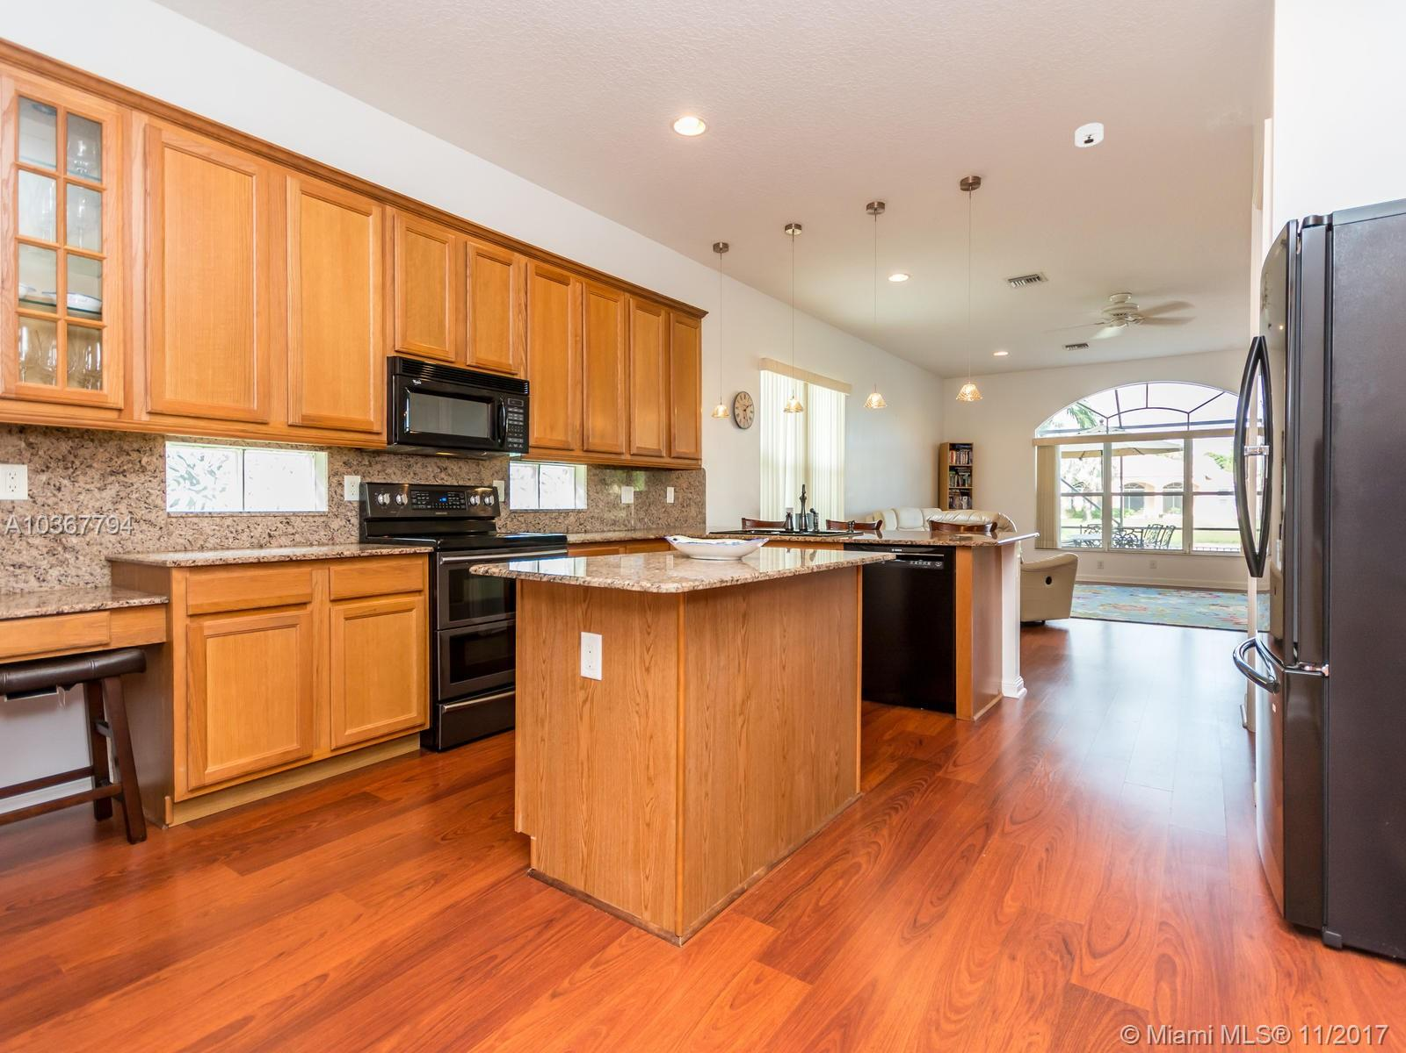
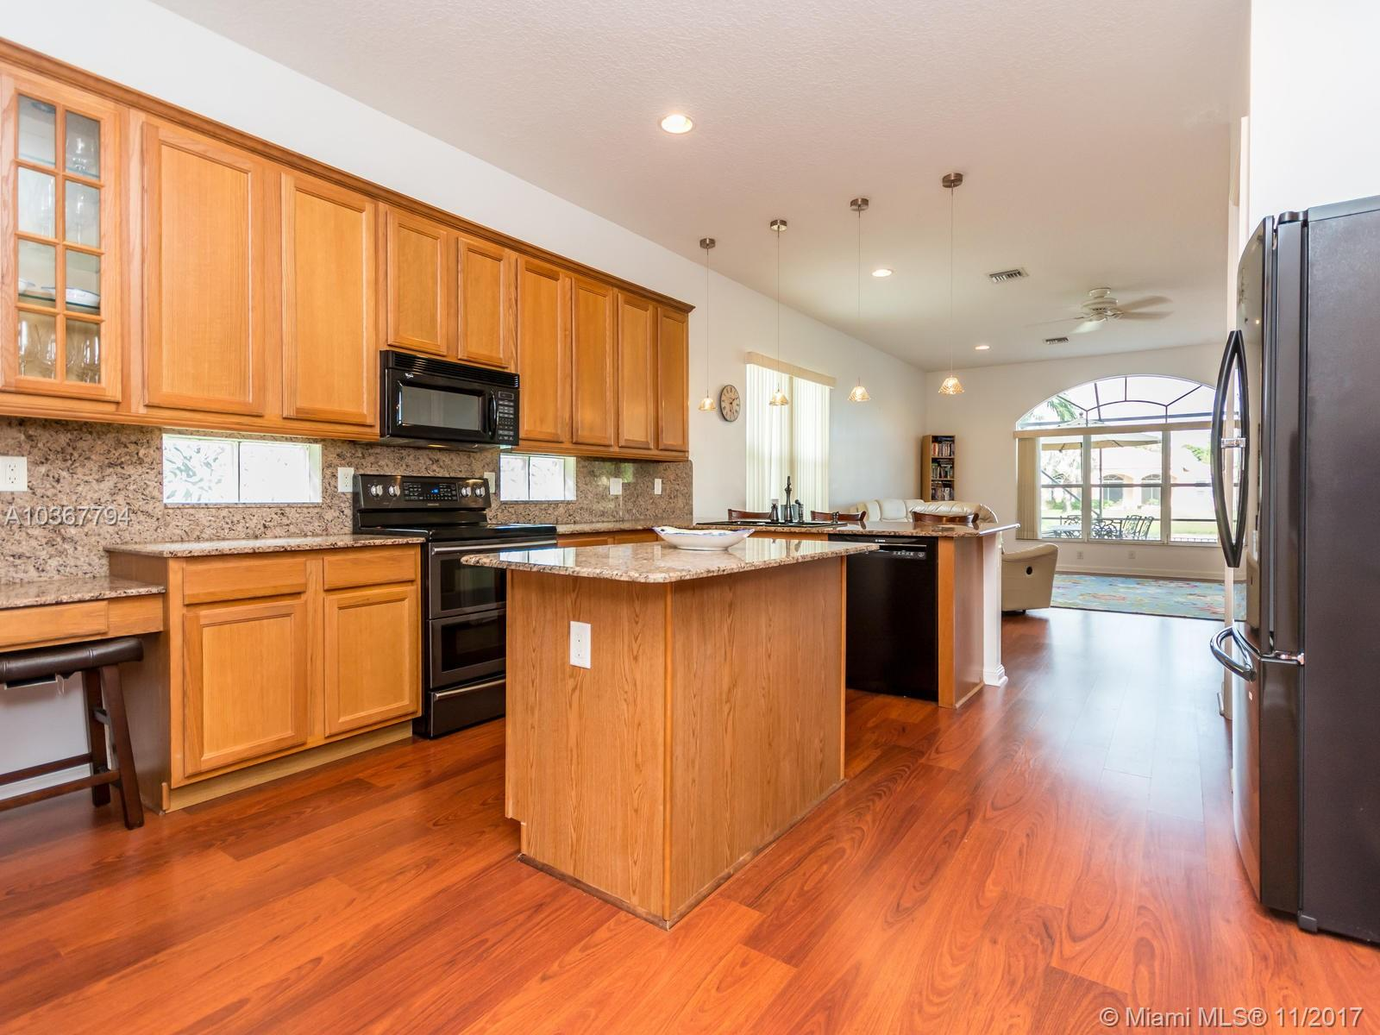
- smoke detector [1074,122,1105,148]
